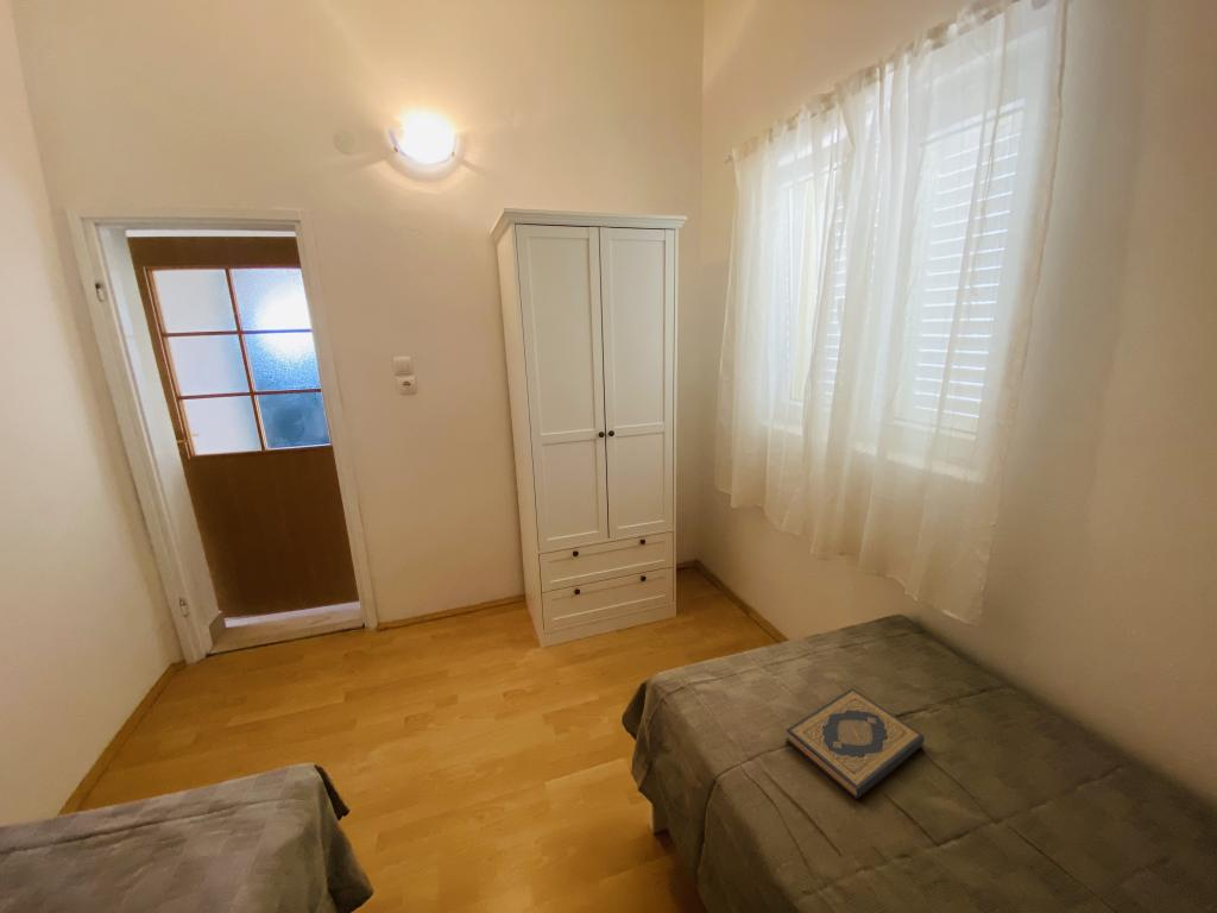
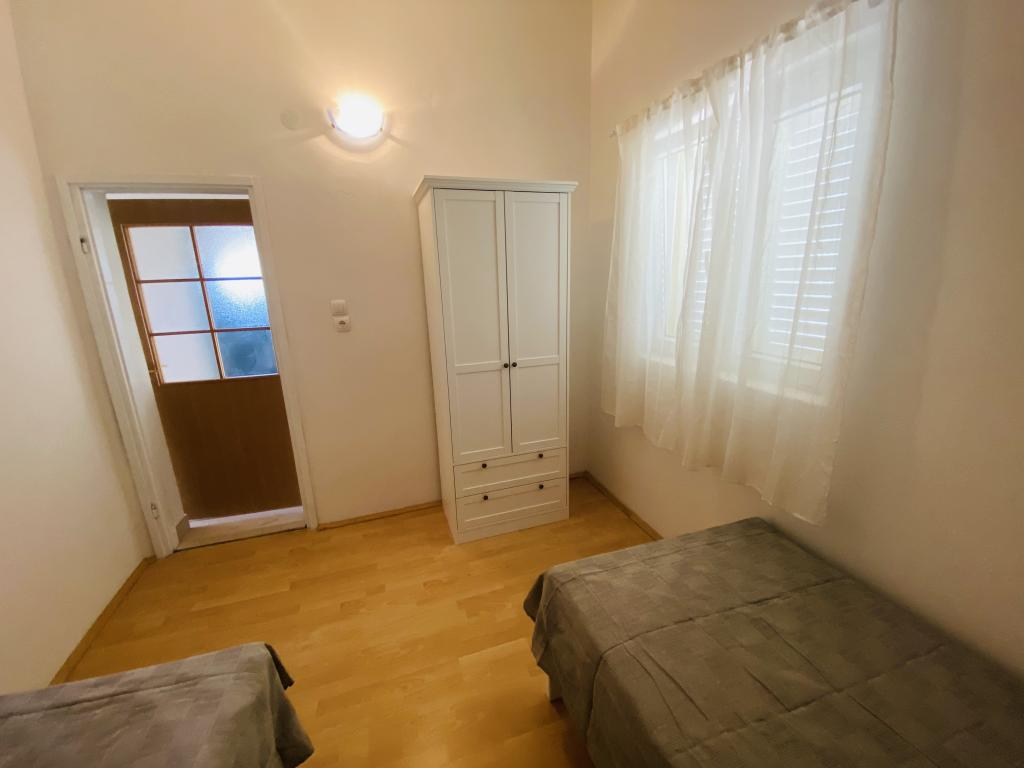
- hardback book [784,687,925,800]
